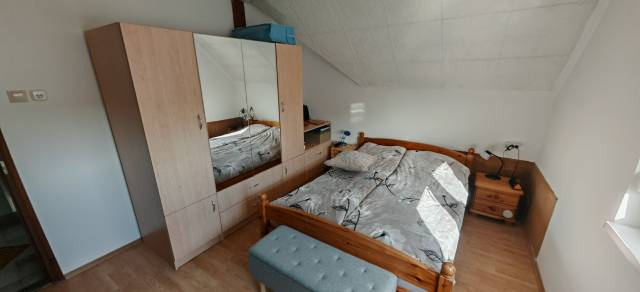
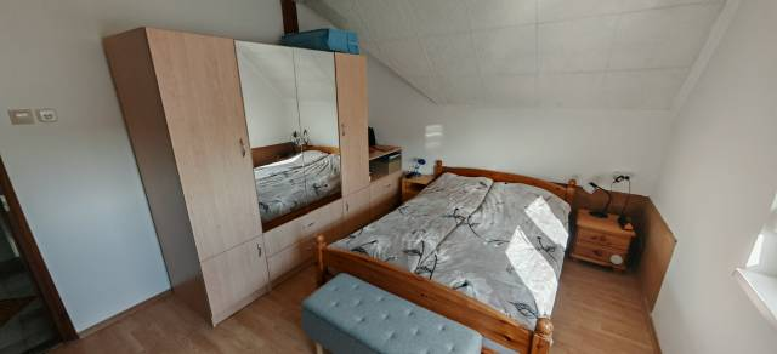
- decorative pillow [323,149,381,173]
